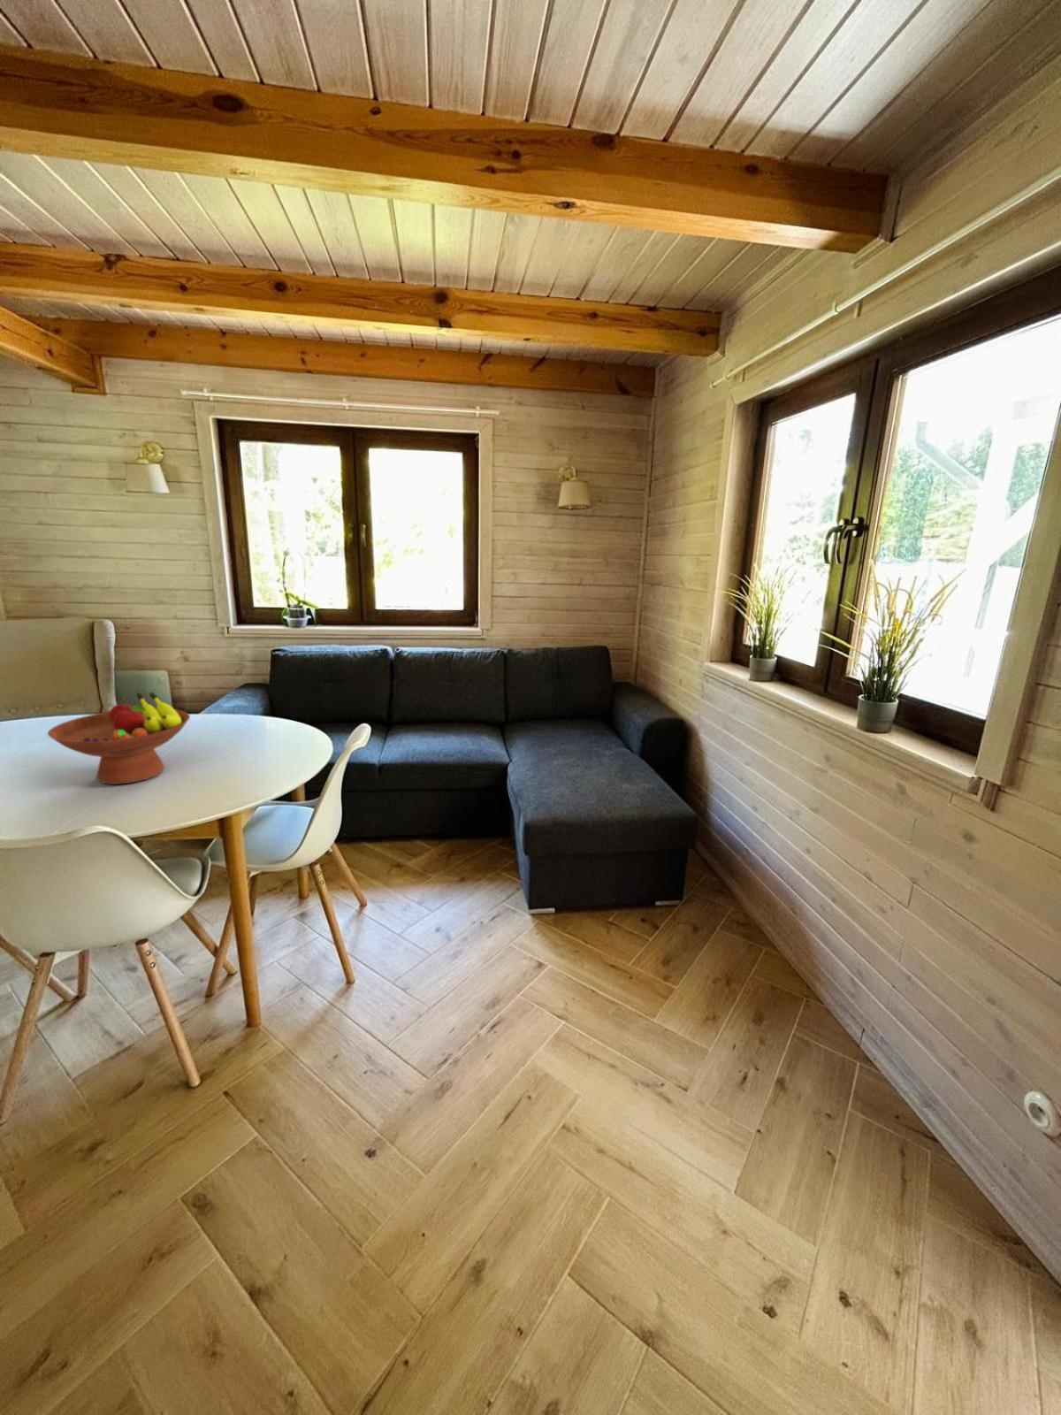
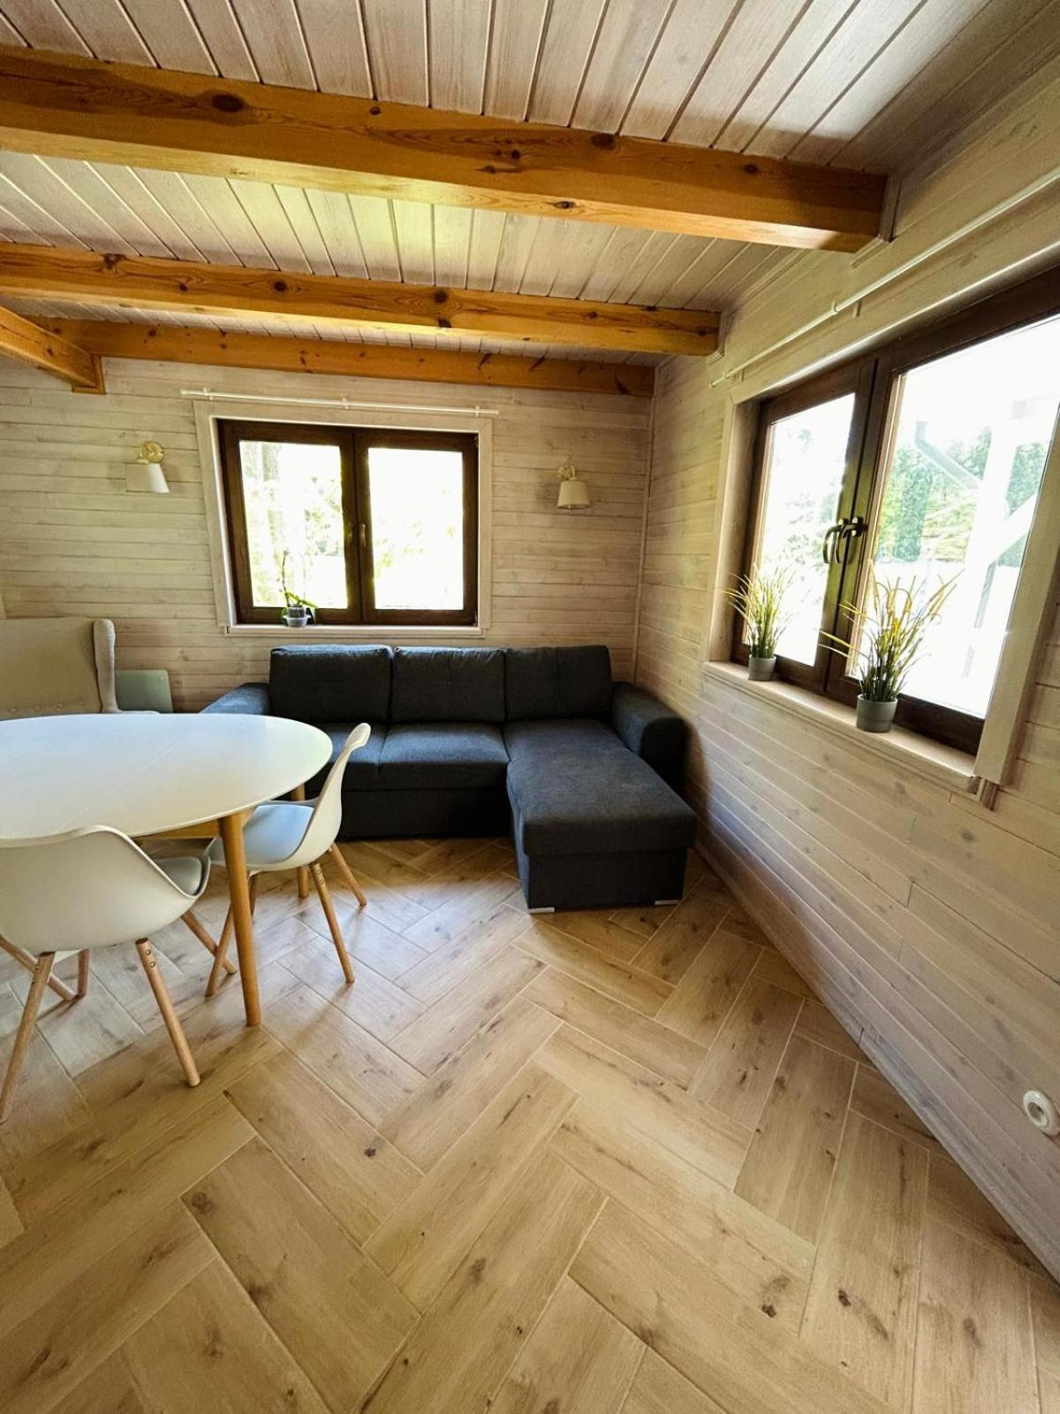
- fruit bowl [47,692,191,785]
